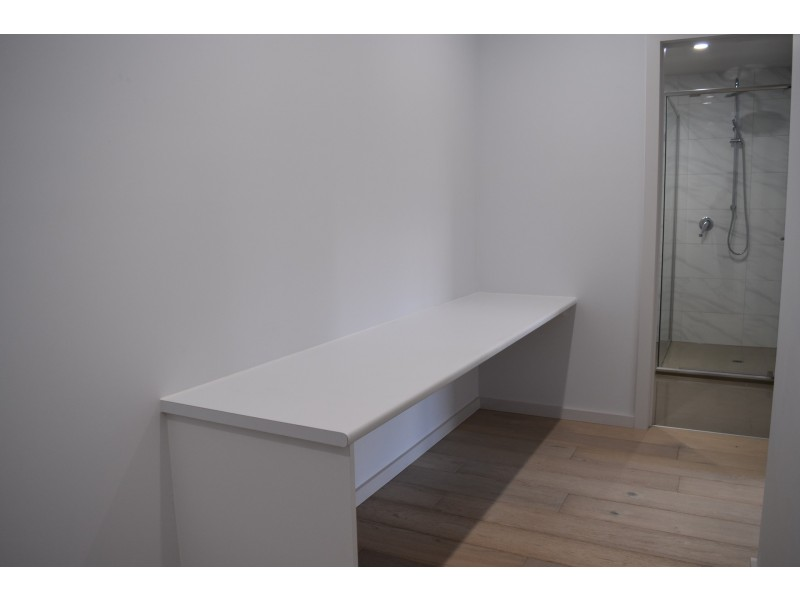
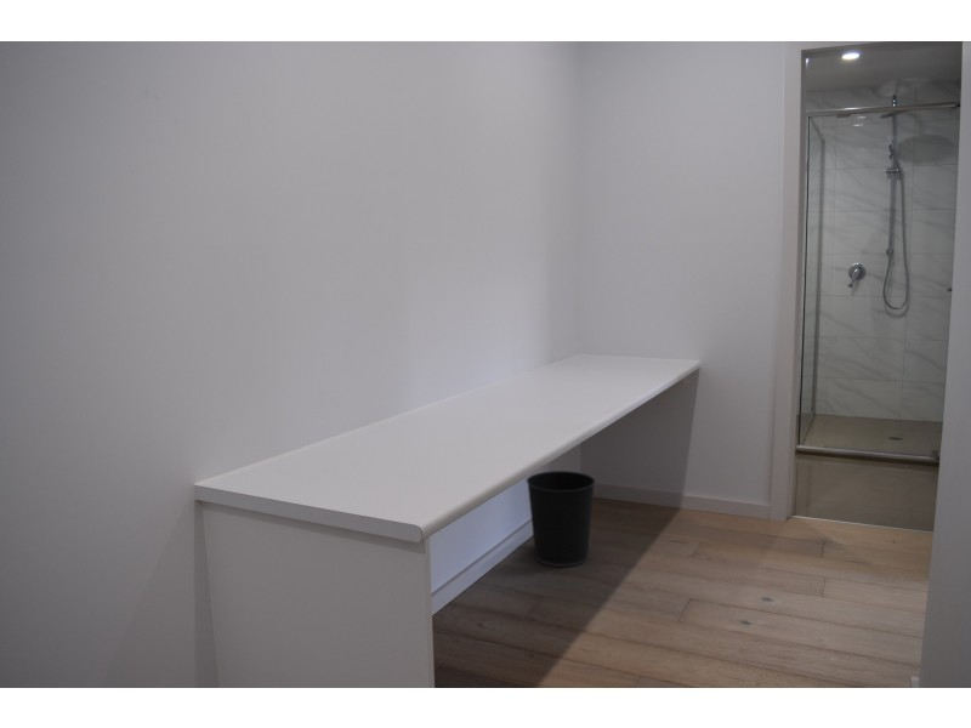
+ wastebasket [526,470,597,568]
